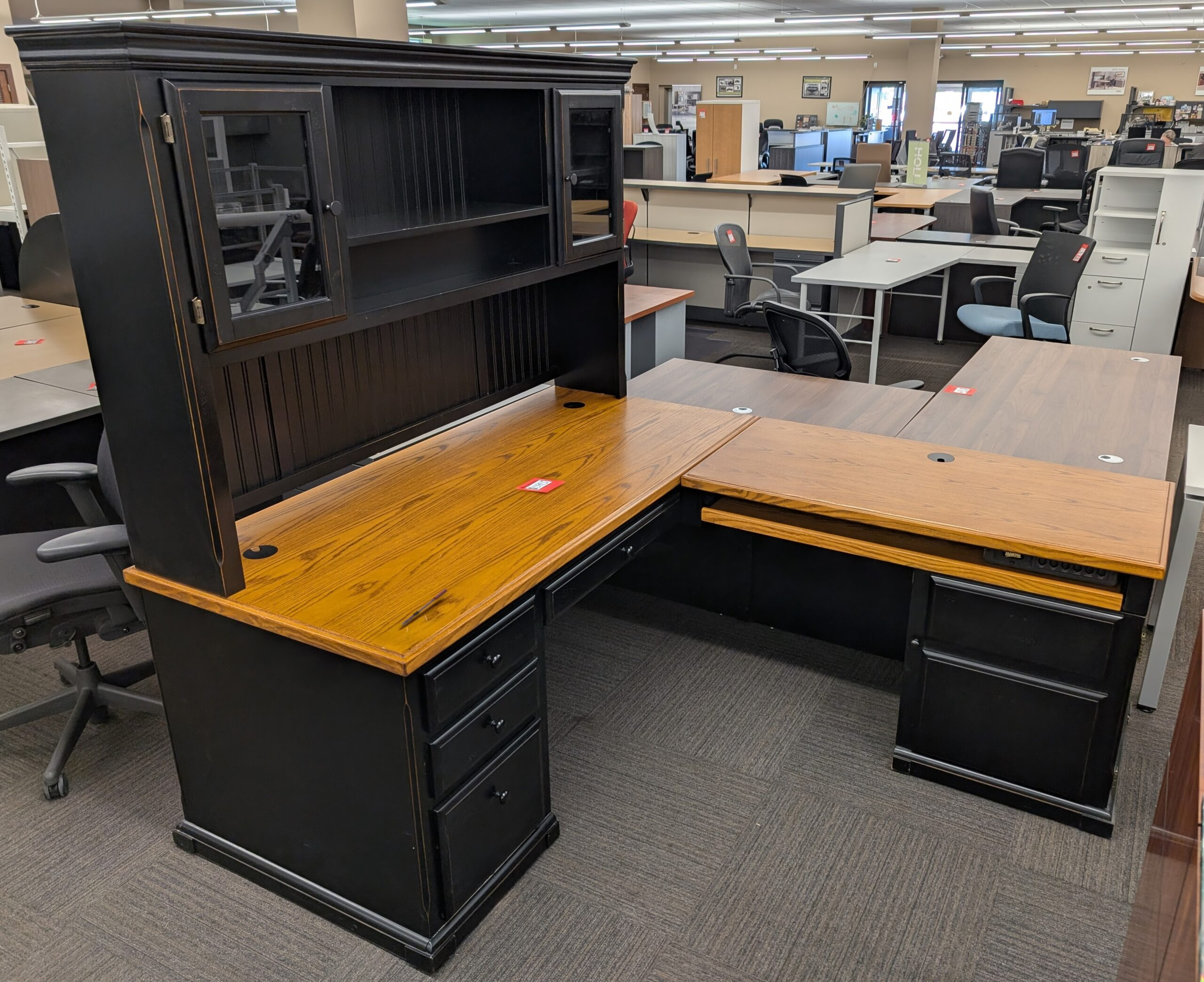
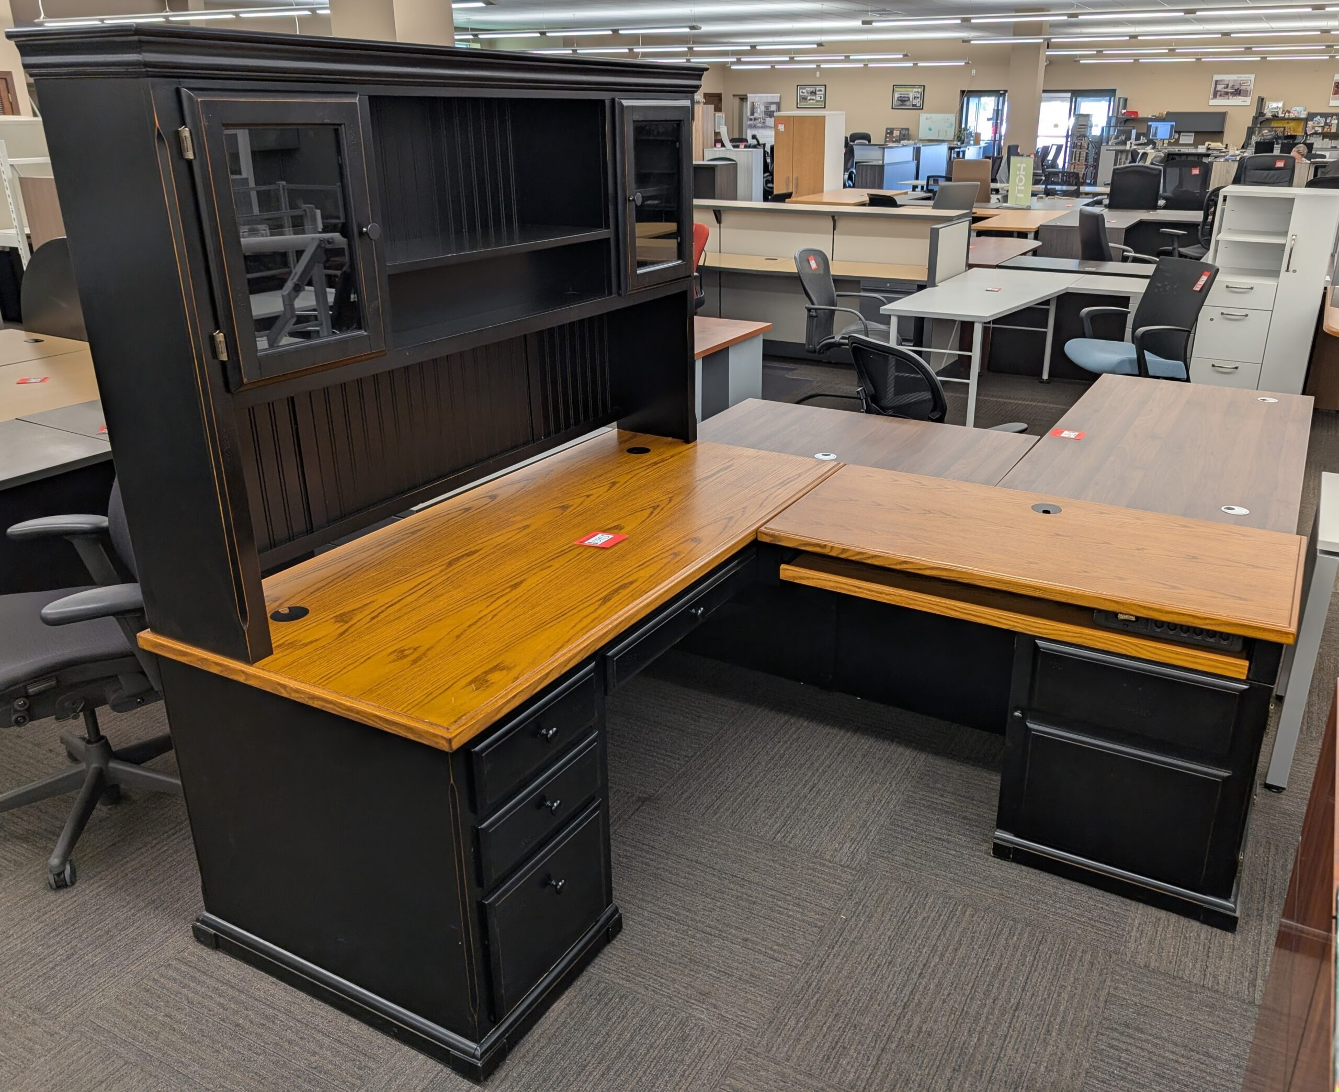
- pen [400,588,448,626]
